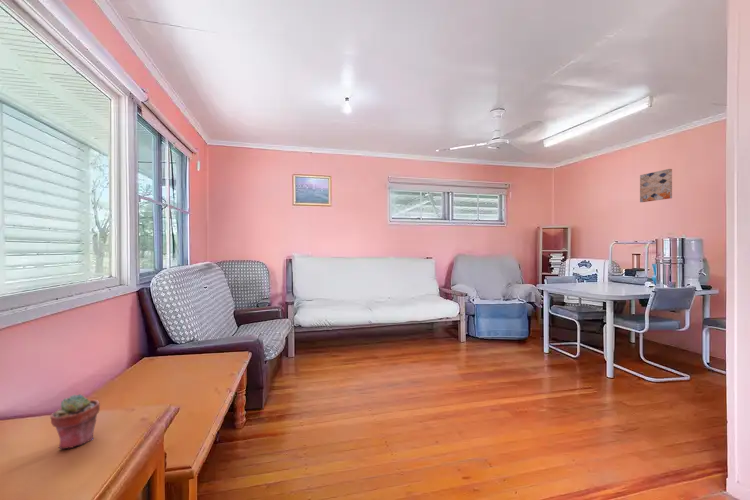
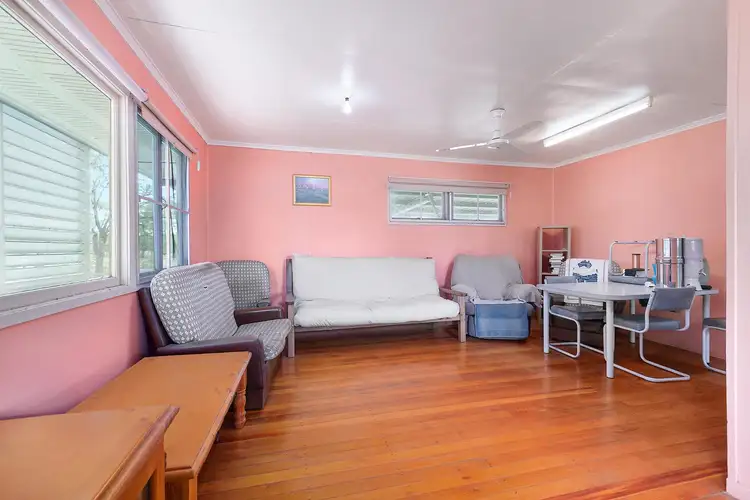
- potted succulent [49,393,101,450]
- wall art [639,168,673,203]
